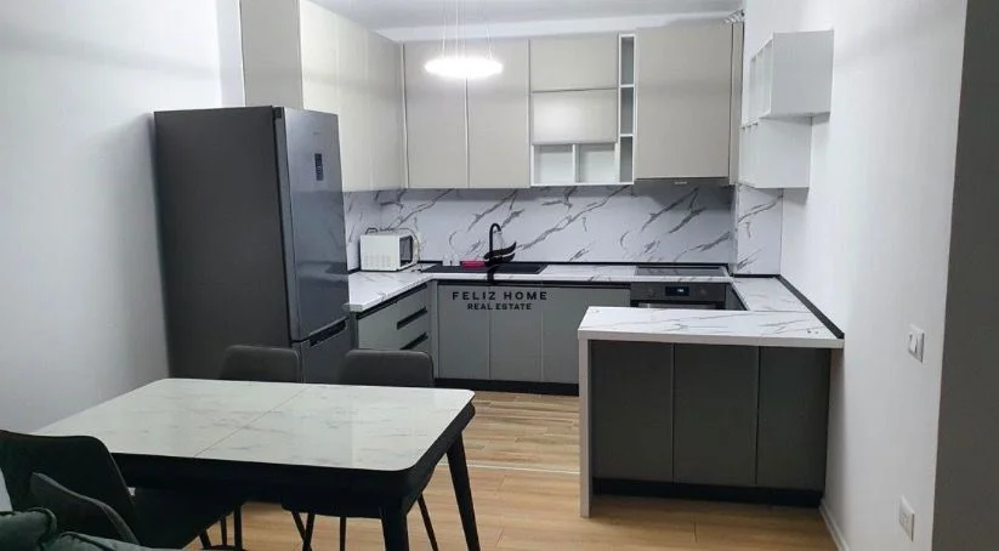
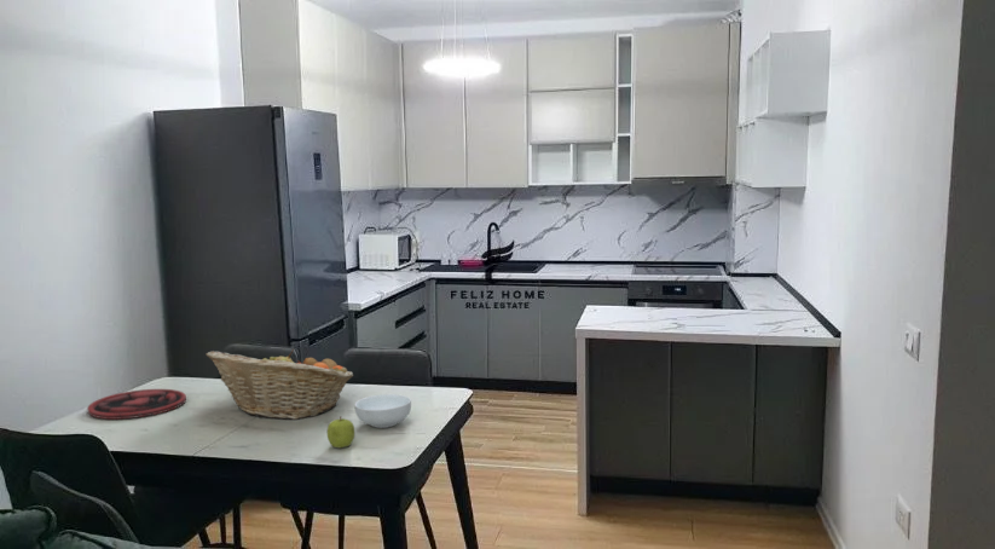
+ plate [86,388,187,420]
+ fruit basket [206,348,354,421]
+ cereal bowl [354,393,412,429]
+ fruit [326,416,355,449]
